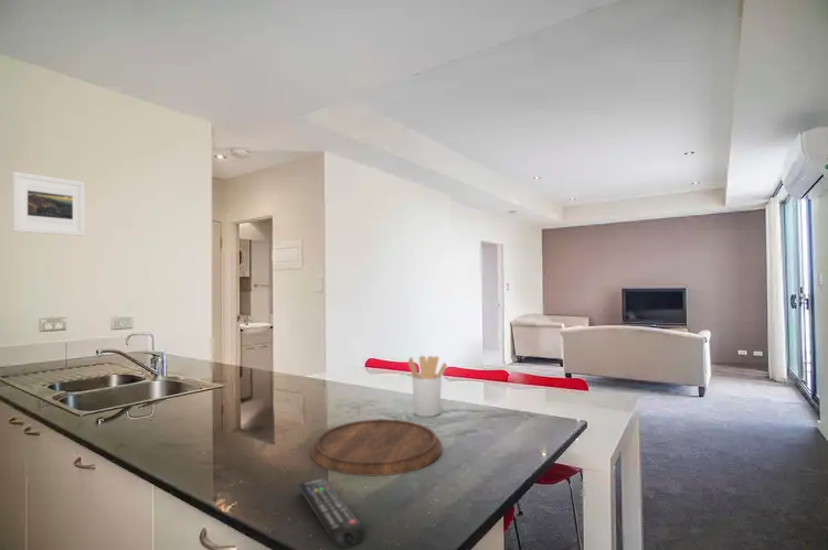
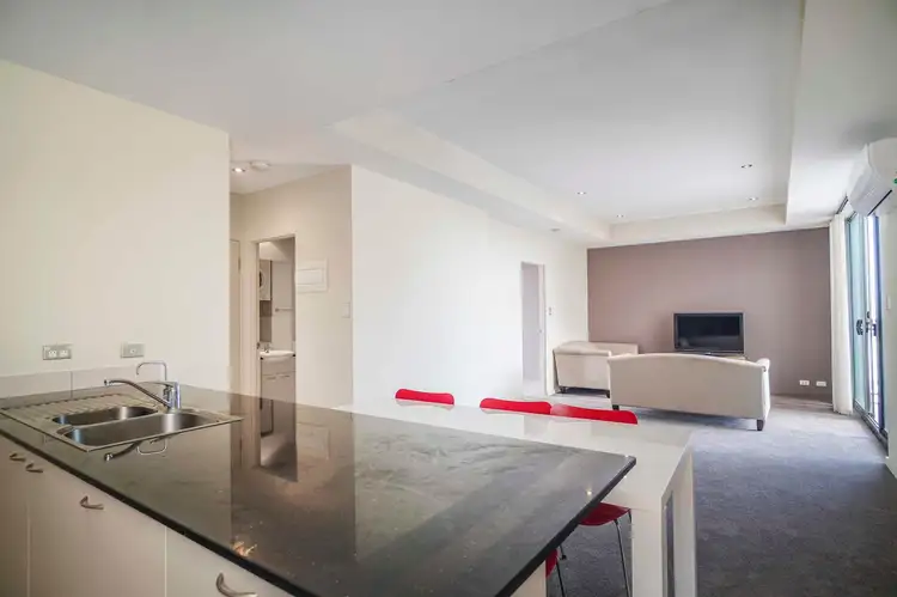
- utensil holder [407,355,448,418]
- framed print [11,171,86,237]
- cutting board [310,418,443,476]
- remote control [297,477,364,550]
